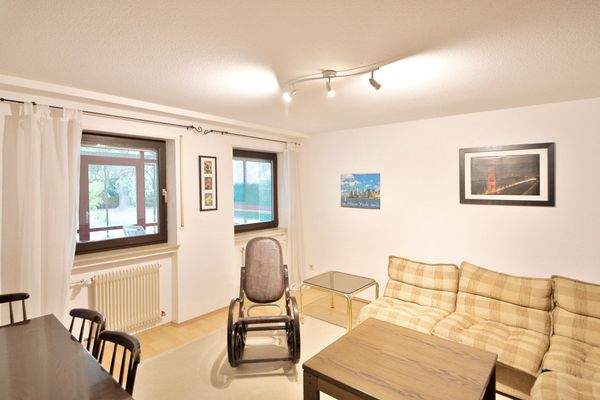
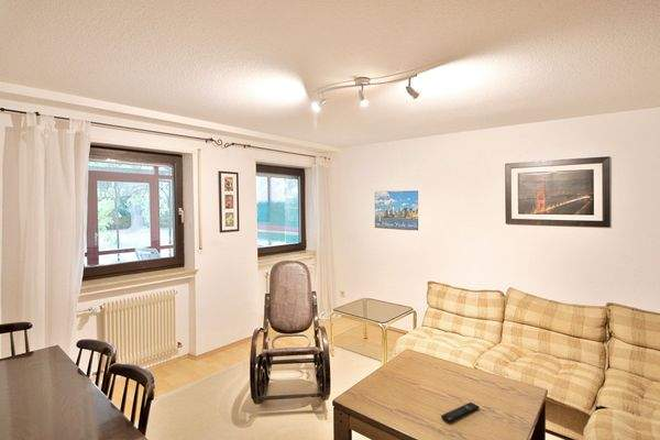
+ remote control [440,402,481,424]
